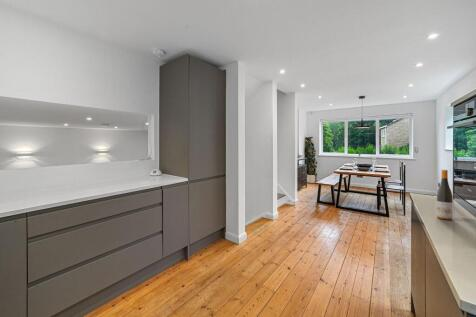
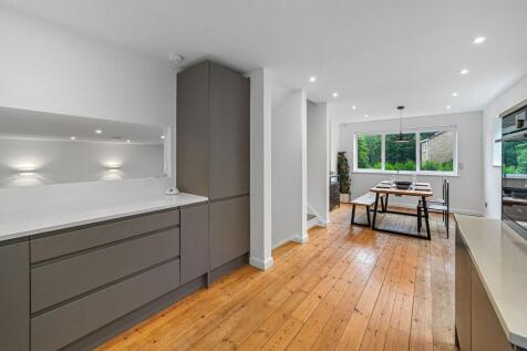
- wine bottle [436,169,454,221]
